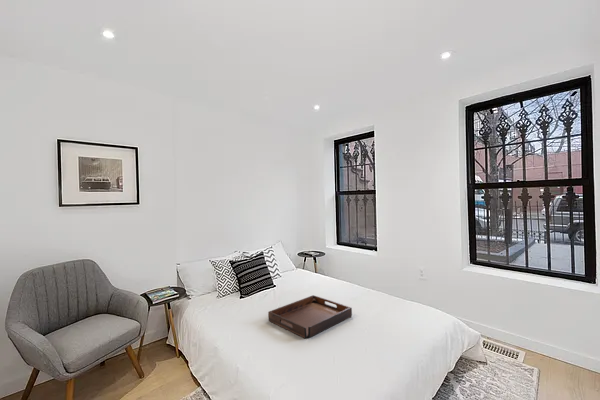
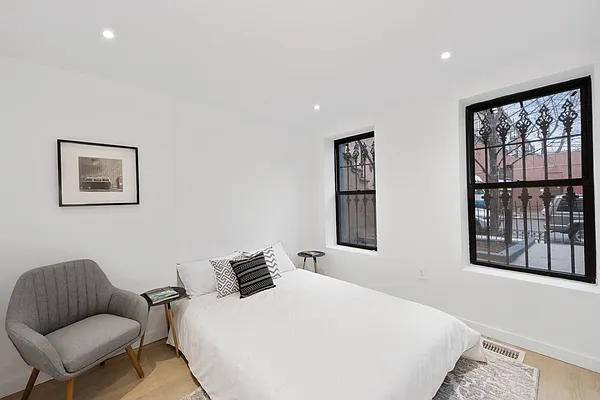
- serving tray [267,294,353,339]
